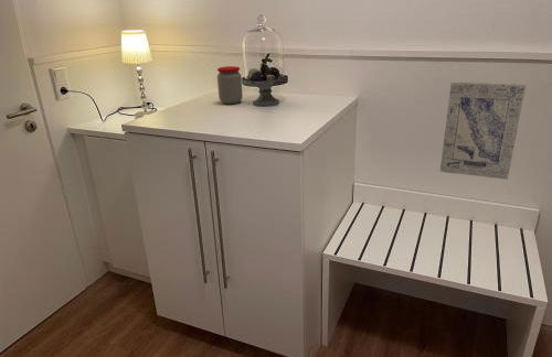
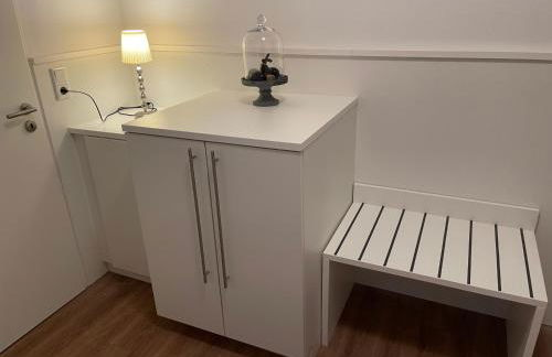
- jar [216,65,244,105]
- wall art [439,80,527,181]
